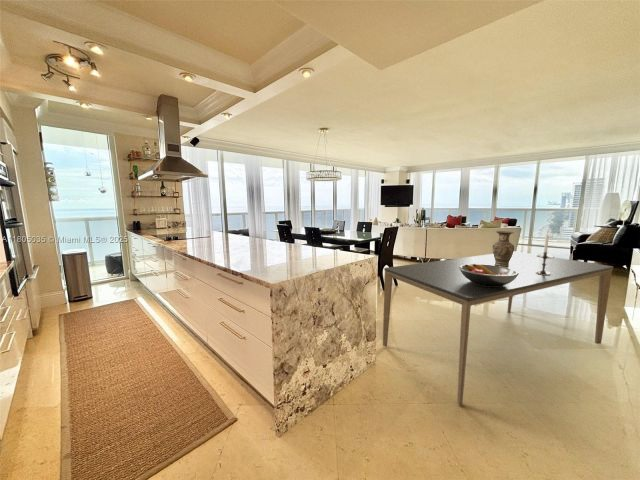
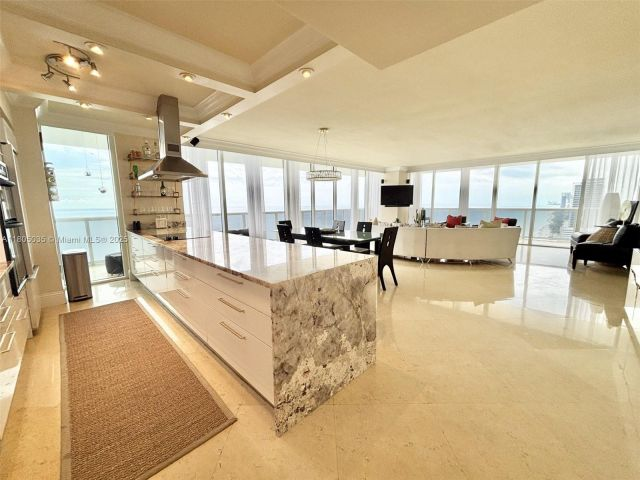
- candlestick [535,229,555,275]
- fruit bowl [459,264,519,286]
- dining table [382,250,614,407]
- vase [492,230,515,267]
